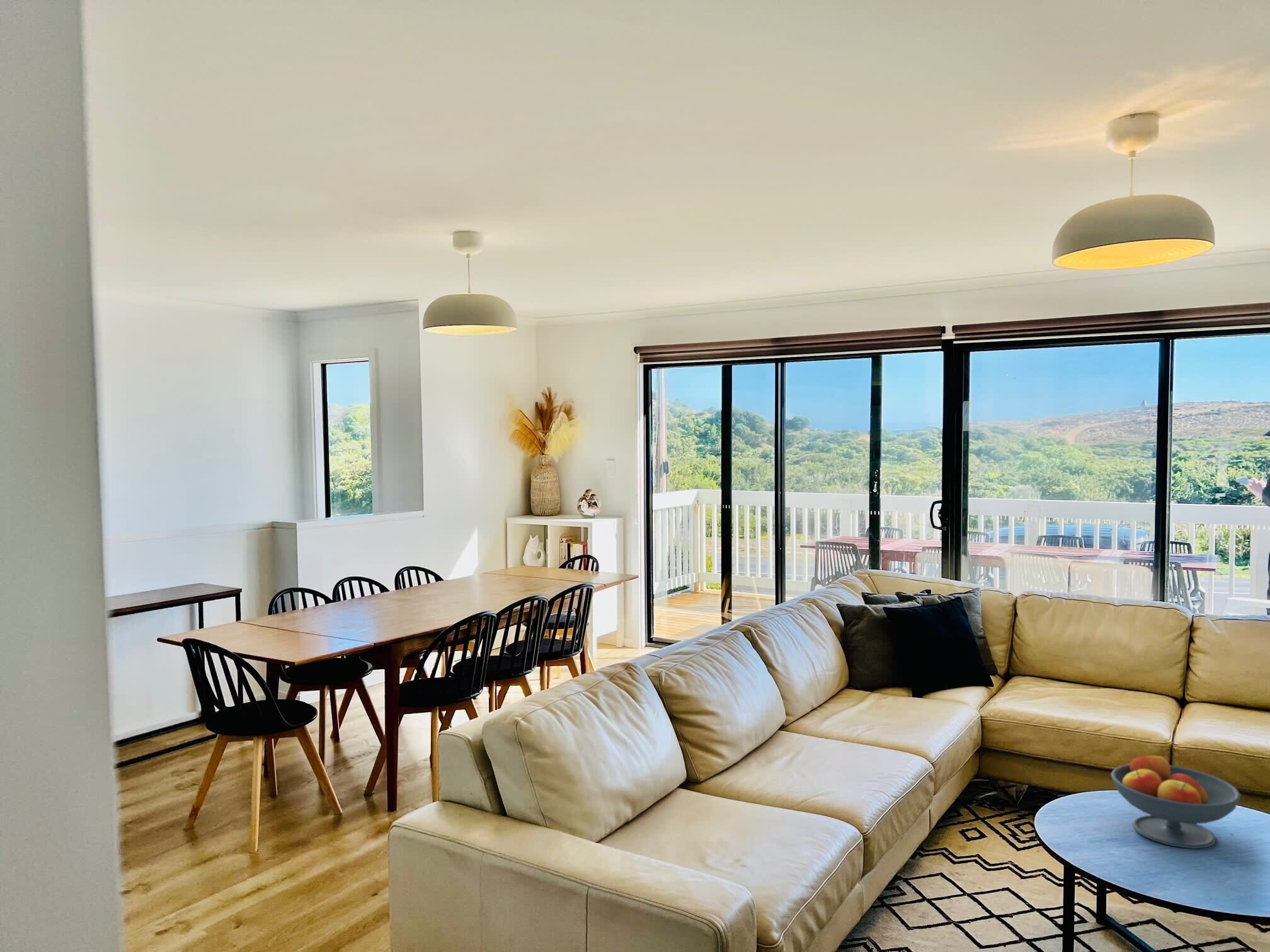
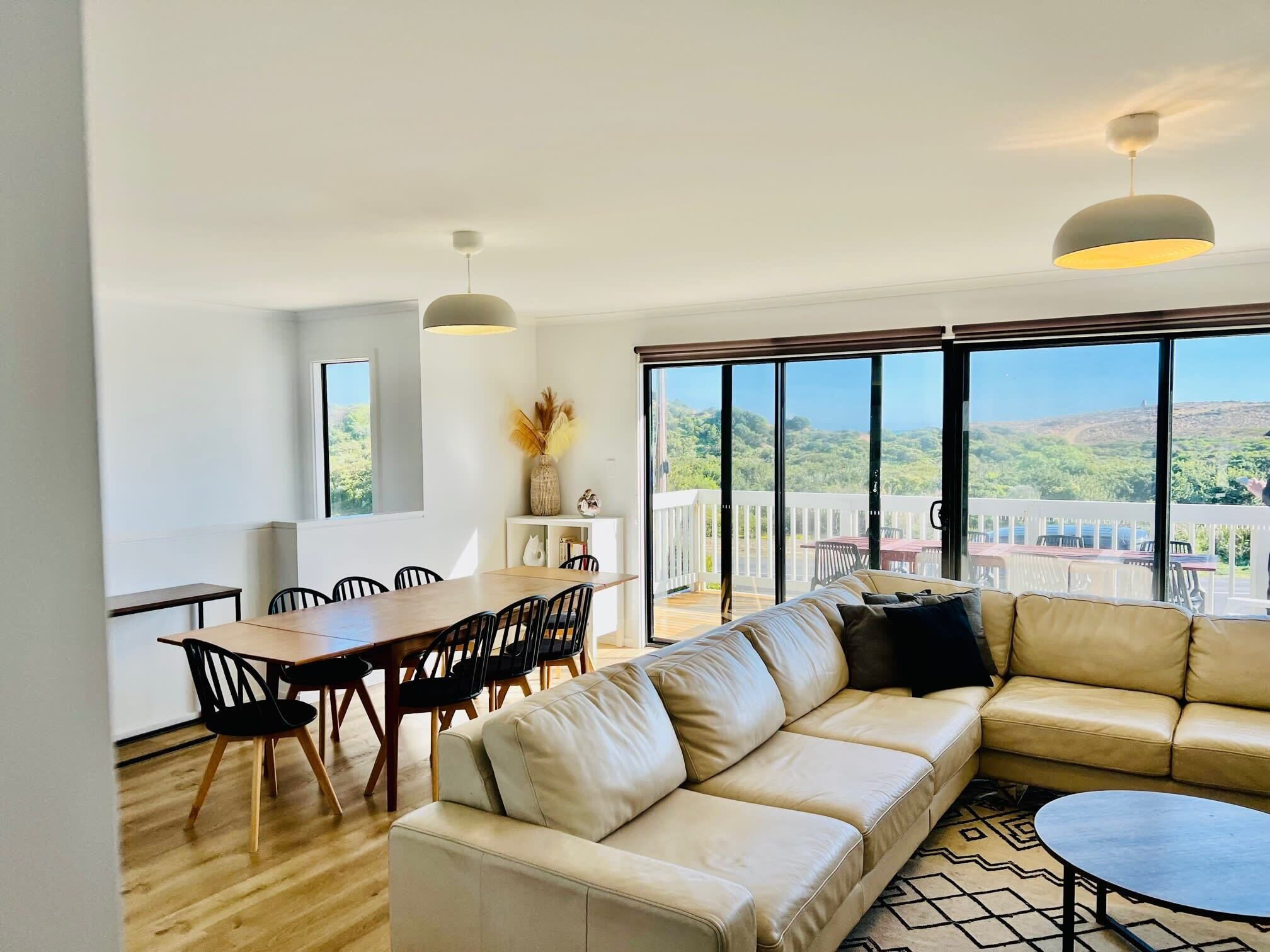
- fruit bowl [1110,751,1242,849]
